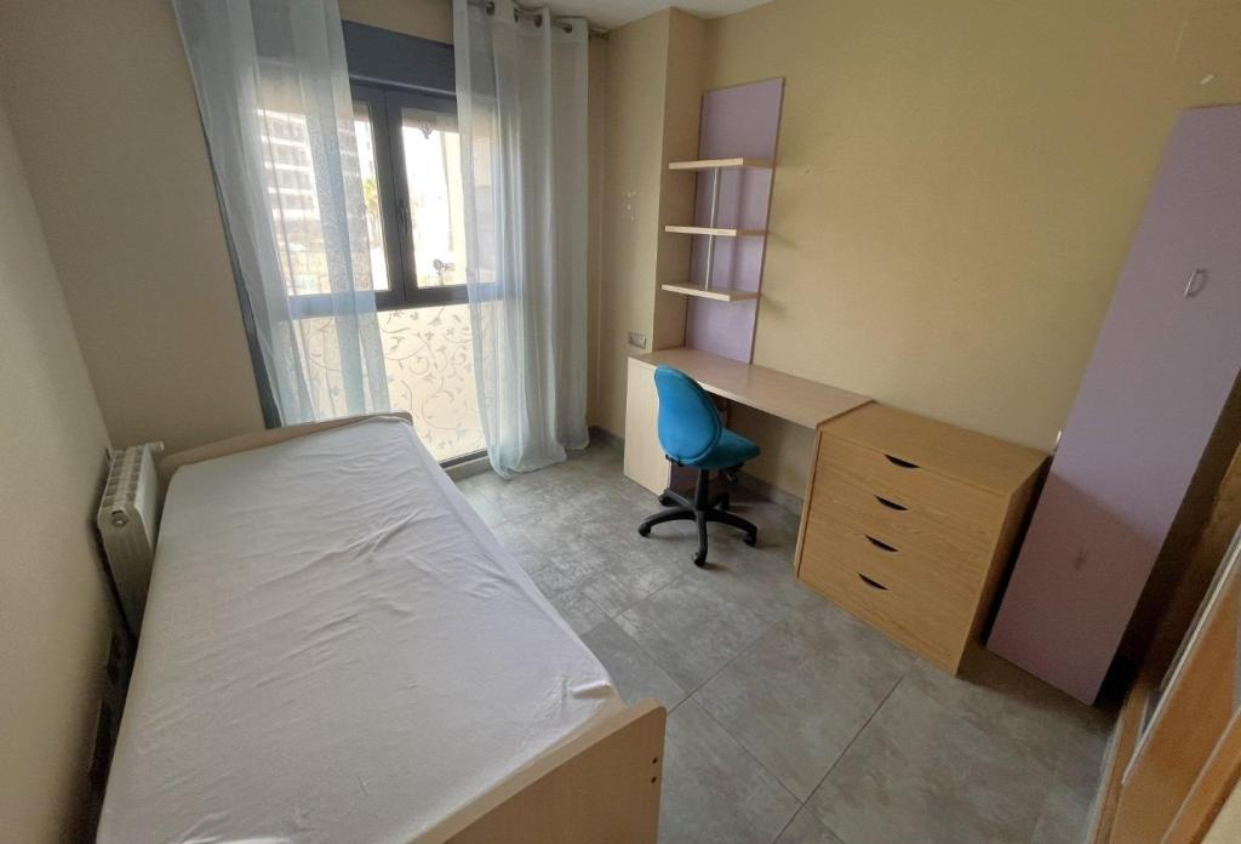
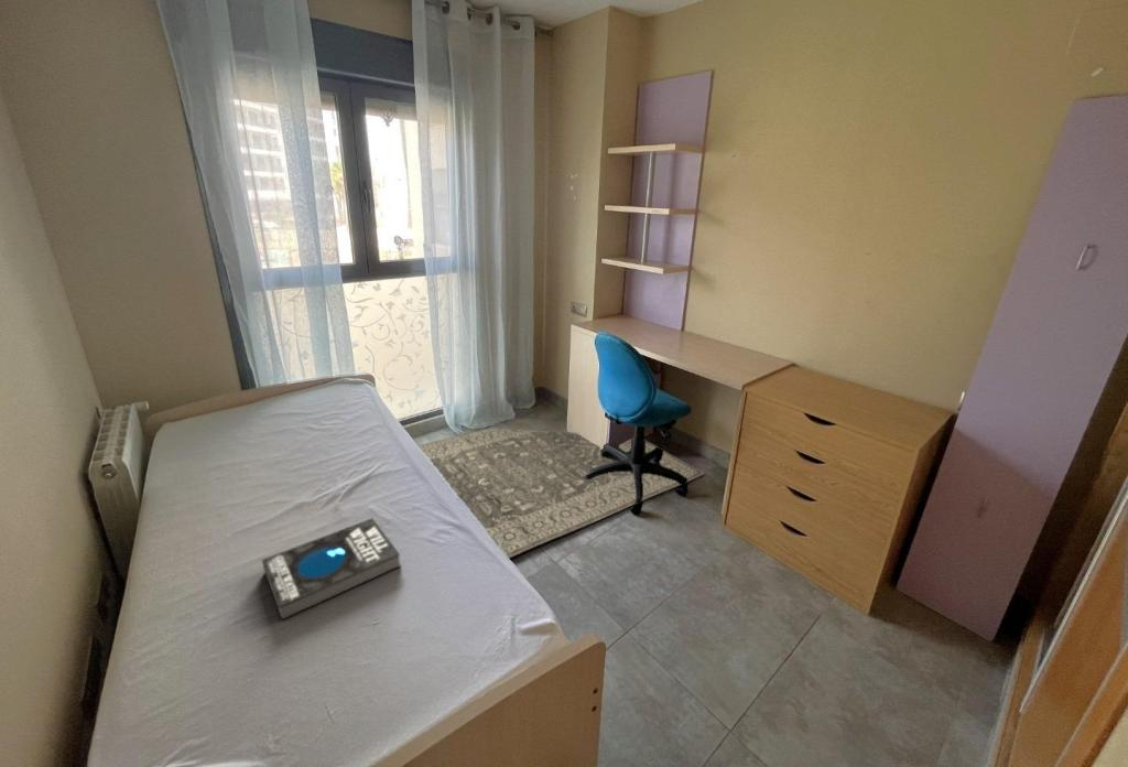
+ rug [417,428,705,559]
+ book [261,517,402,622]
